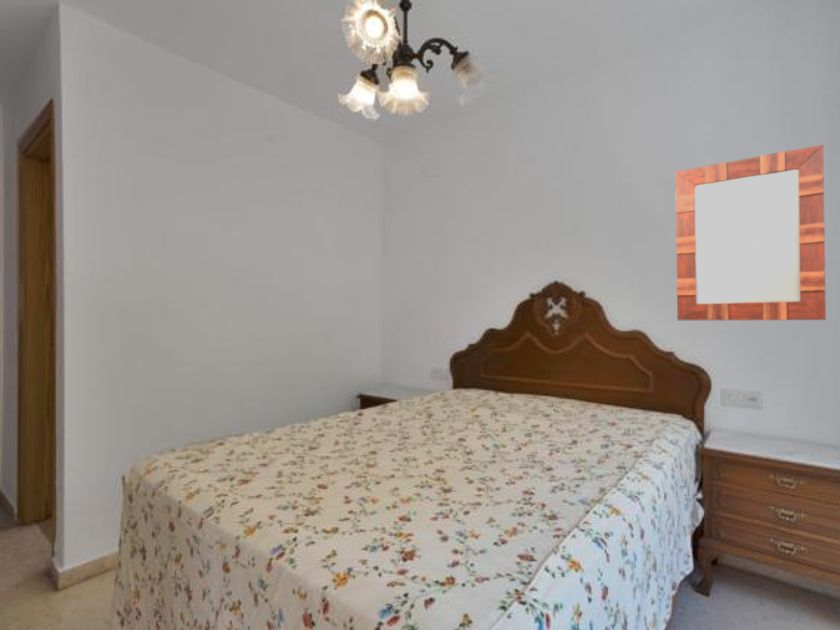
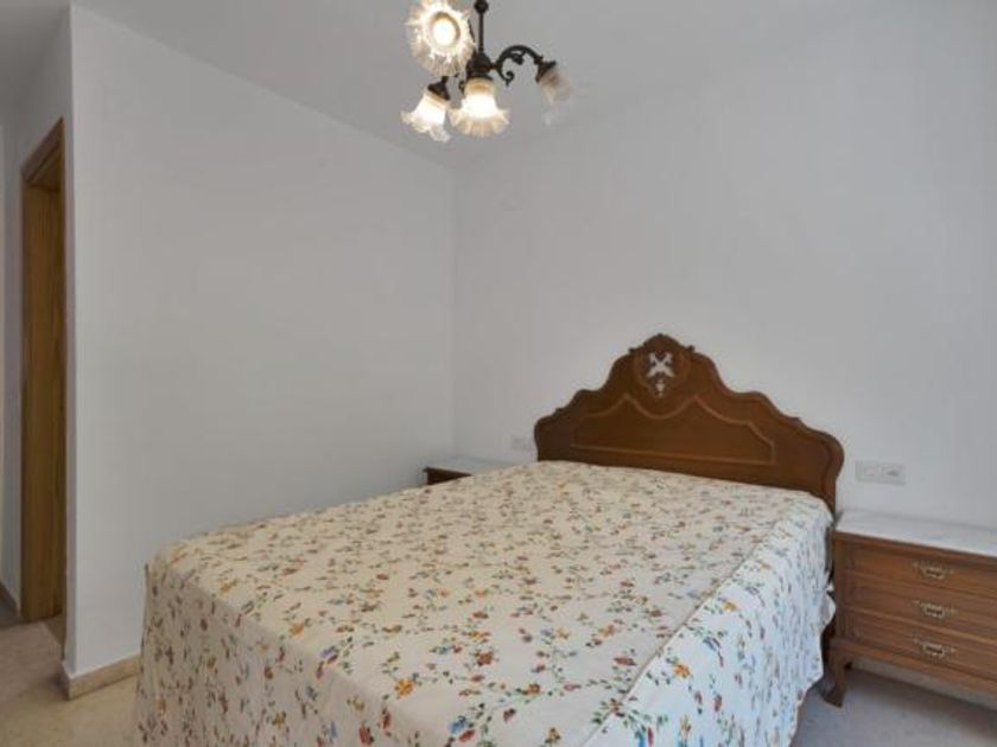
- home mirror [675,144,827,321]
